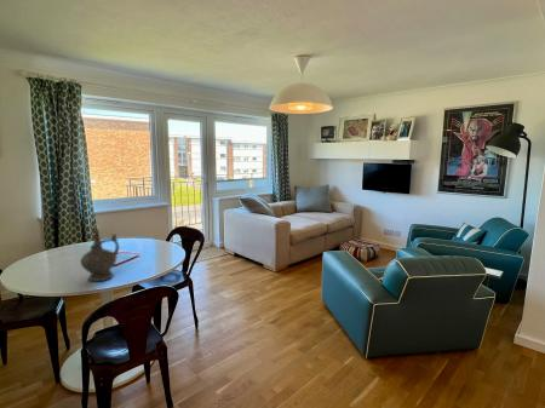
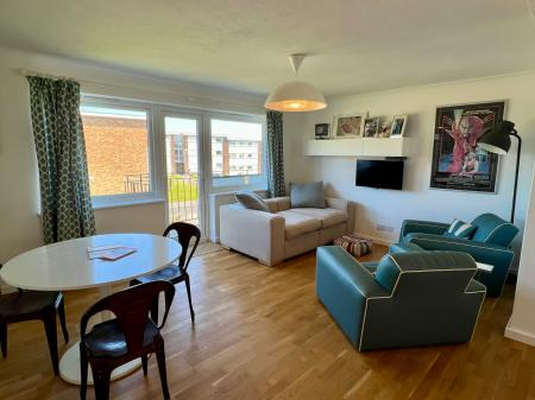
- ceremonial vessel [79,228,120,283]
